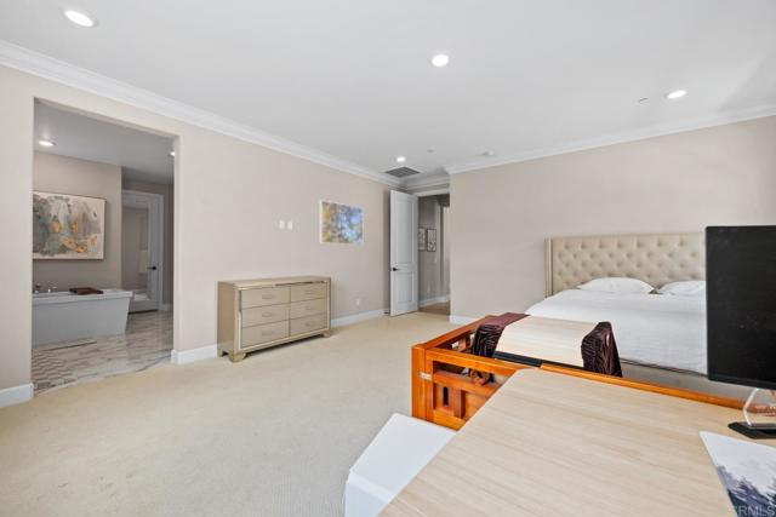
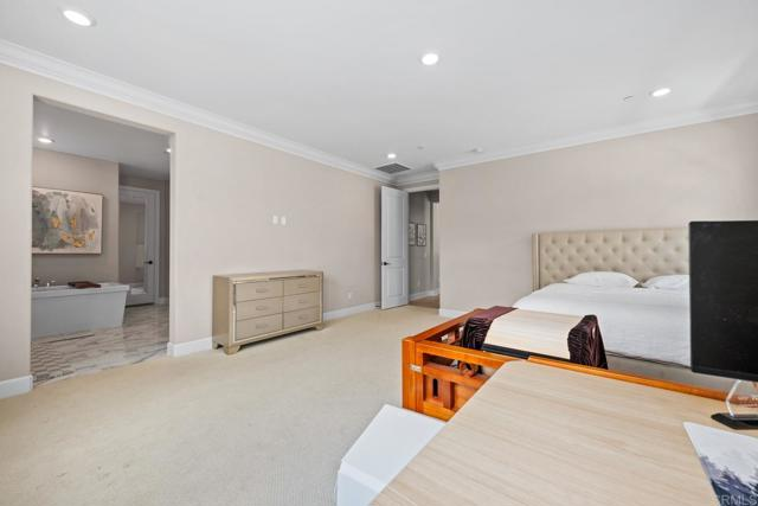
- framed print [319,199,364,246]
